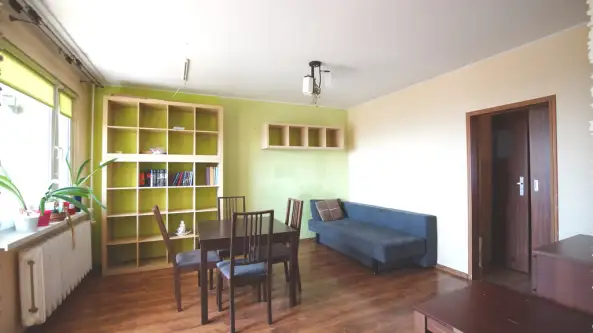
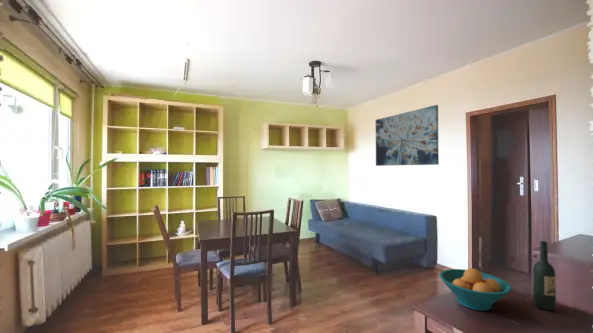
+ fruit bowl [438,267,512,312]
+ wall art [375,104,440,167]
+ wine bottle [532,240,557,311]
